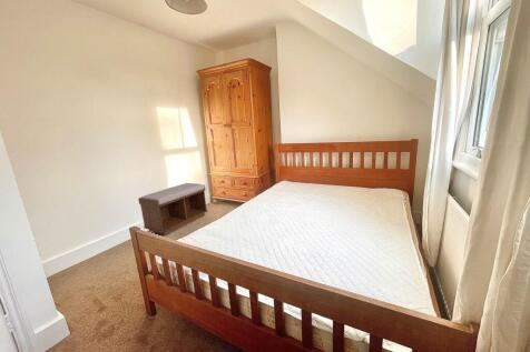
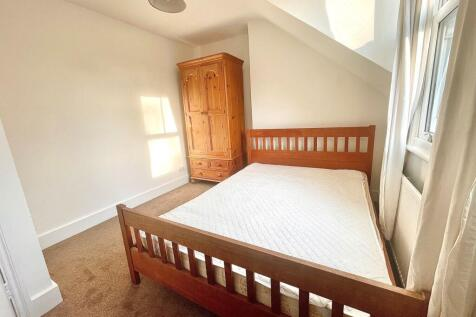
- bench [137,182,208,237]
